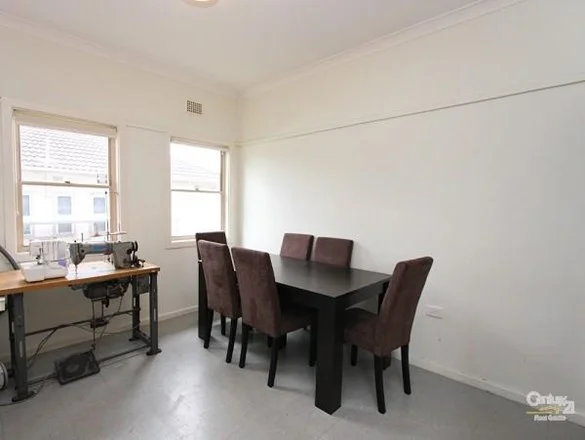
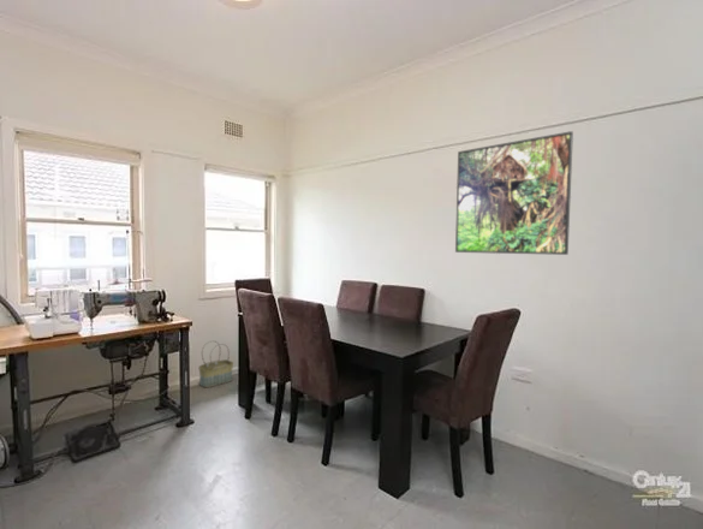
+ basket [197,339,234,388]
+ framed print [454,130,574,256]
